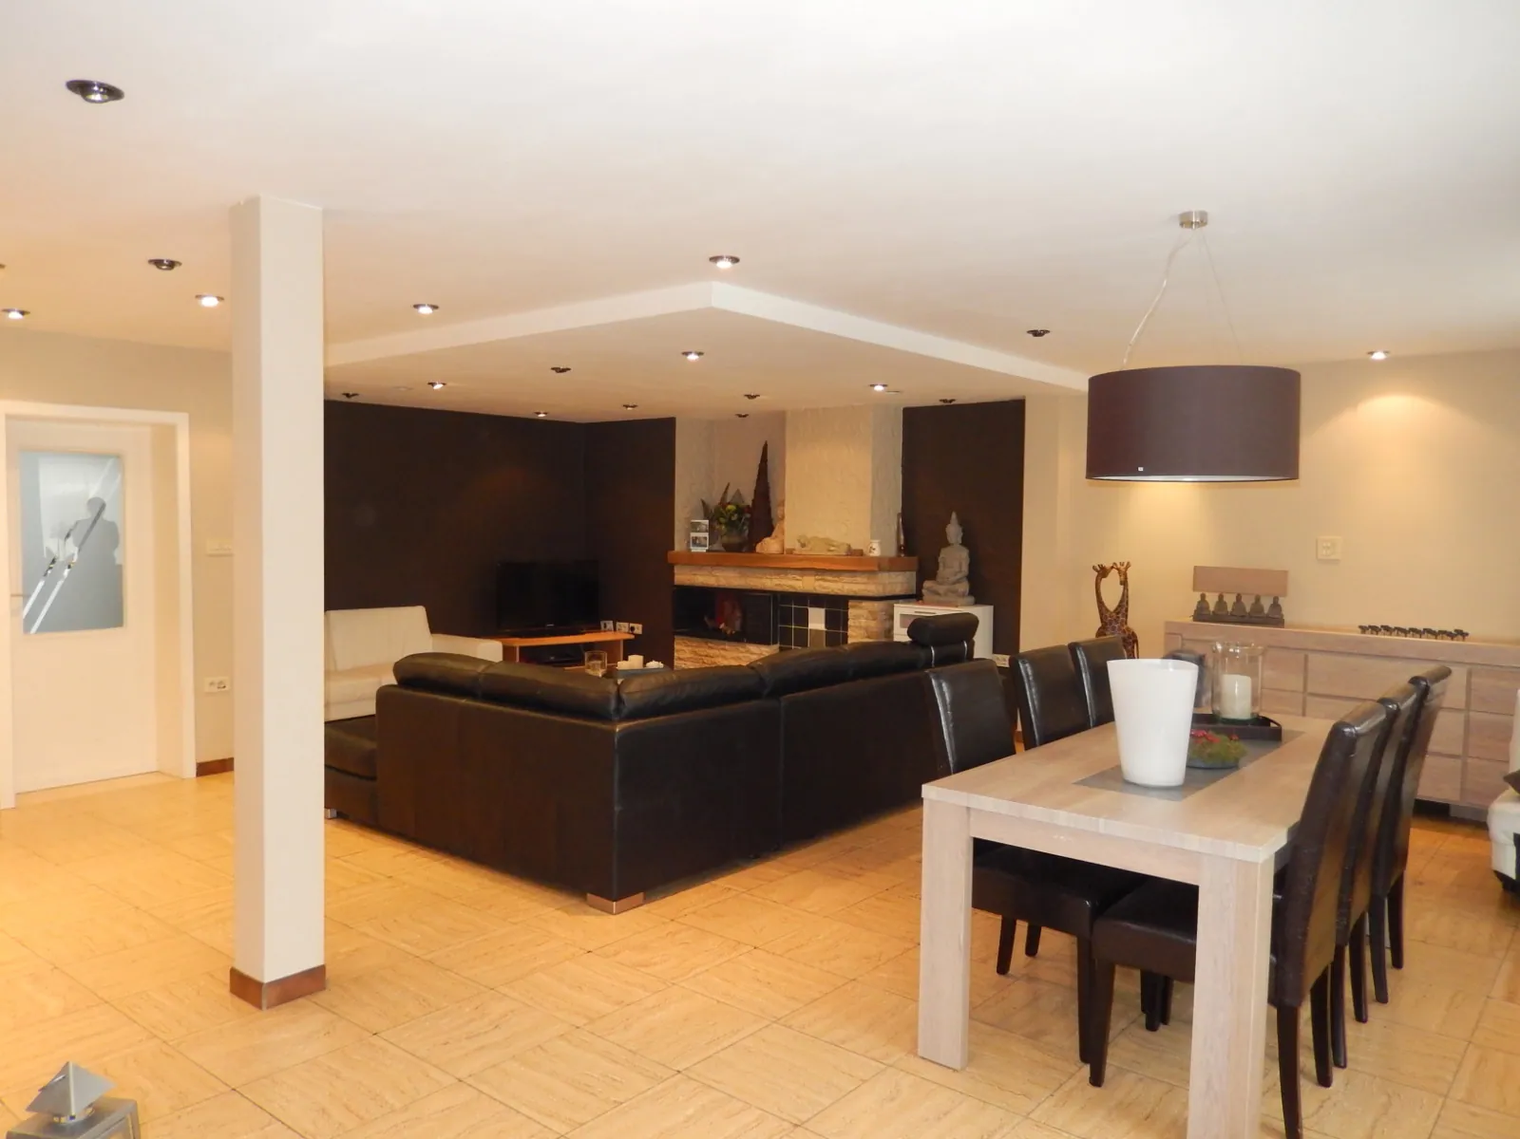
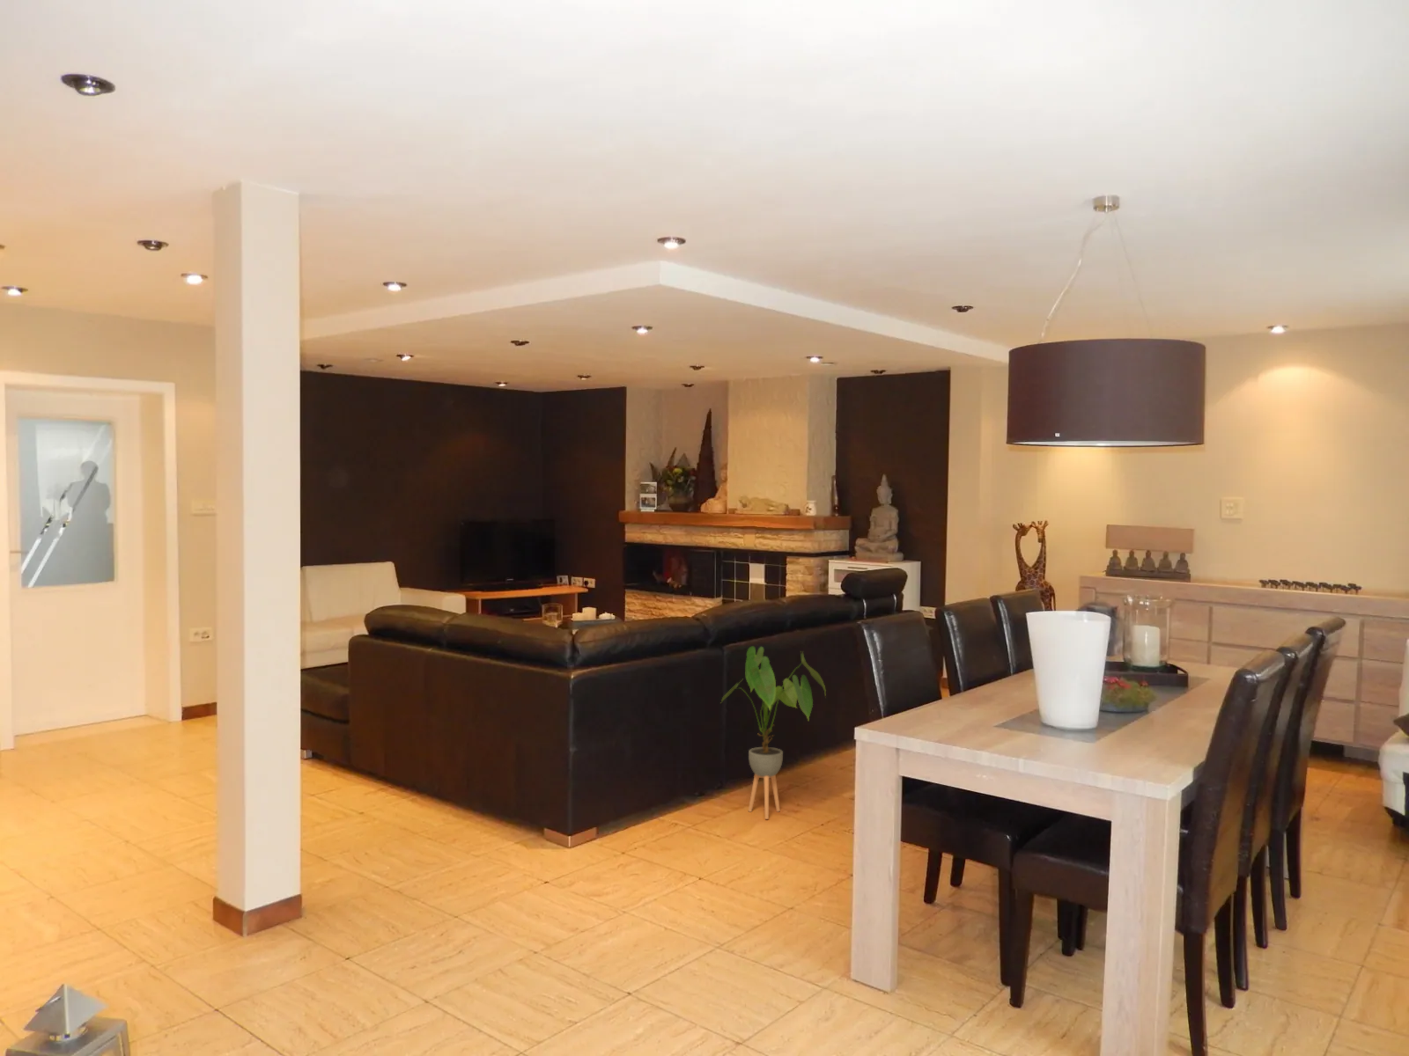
+ house plant [720,646,827,820]
